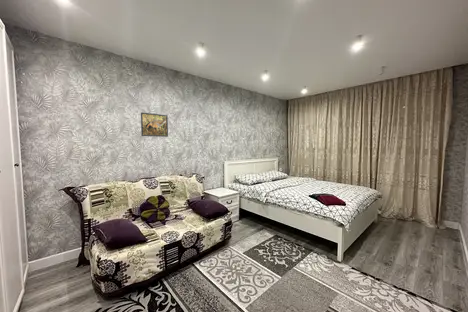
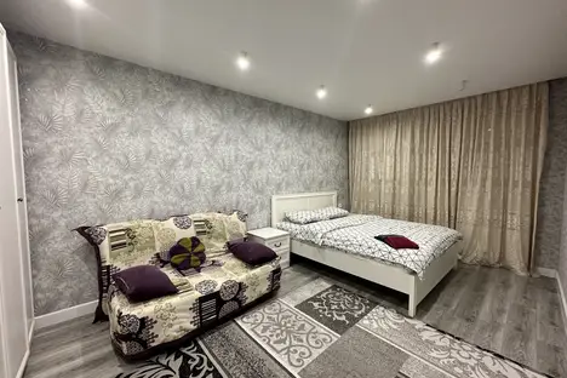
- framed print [140,112,169,138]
